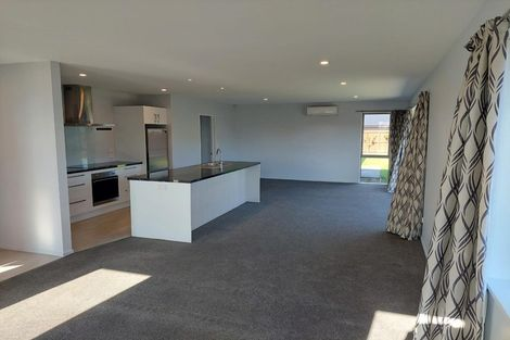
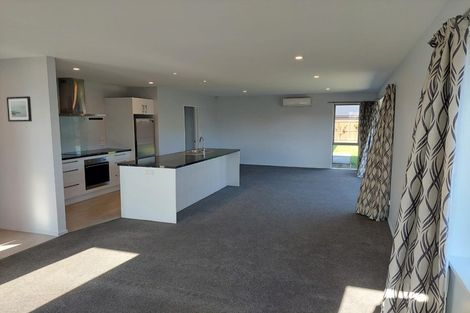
+ wall art [6,95,33,123]
